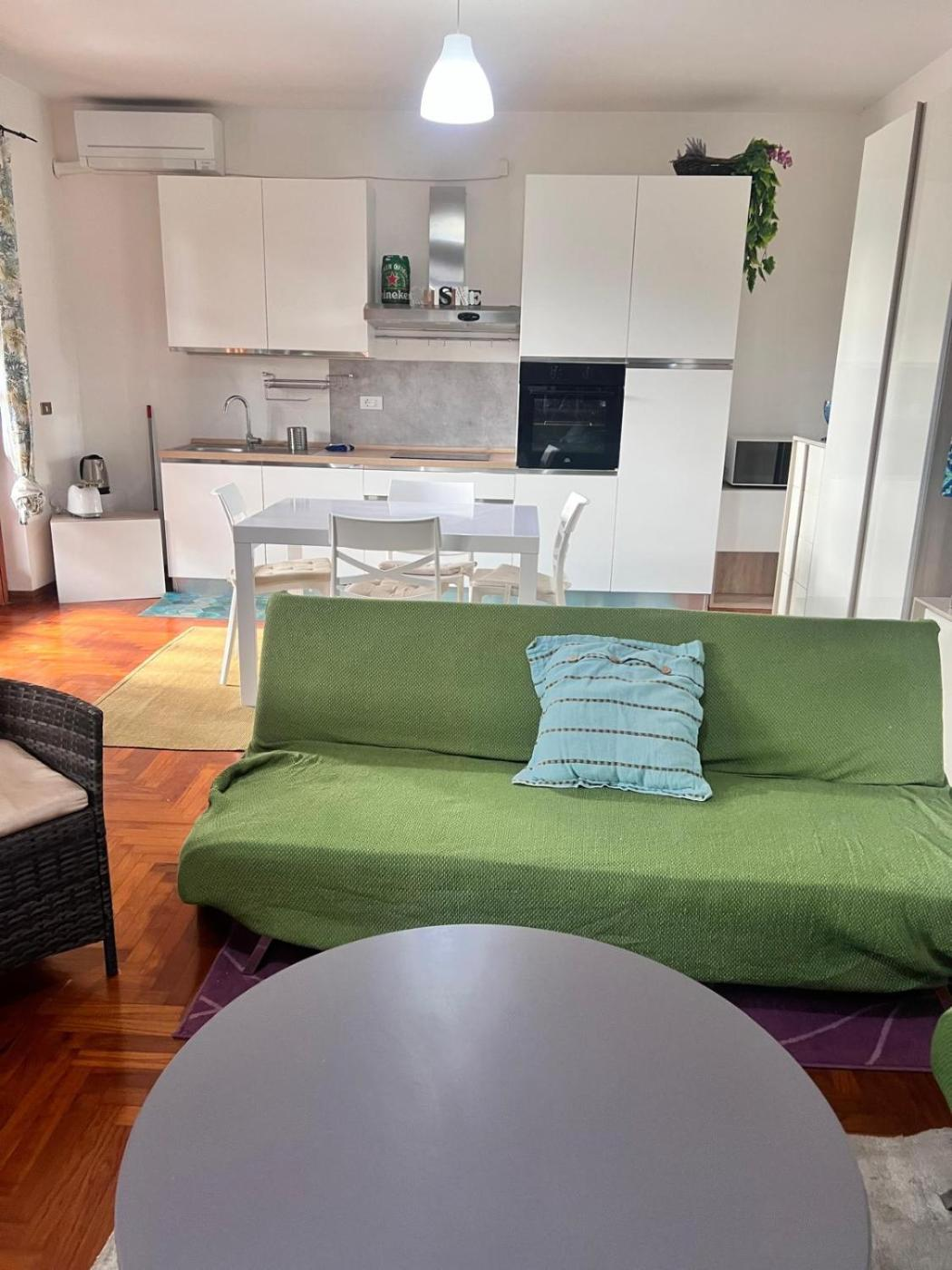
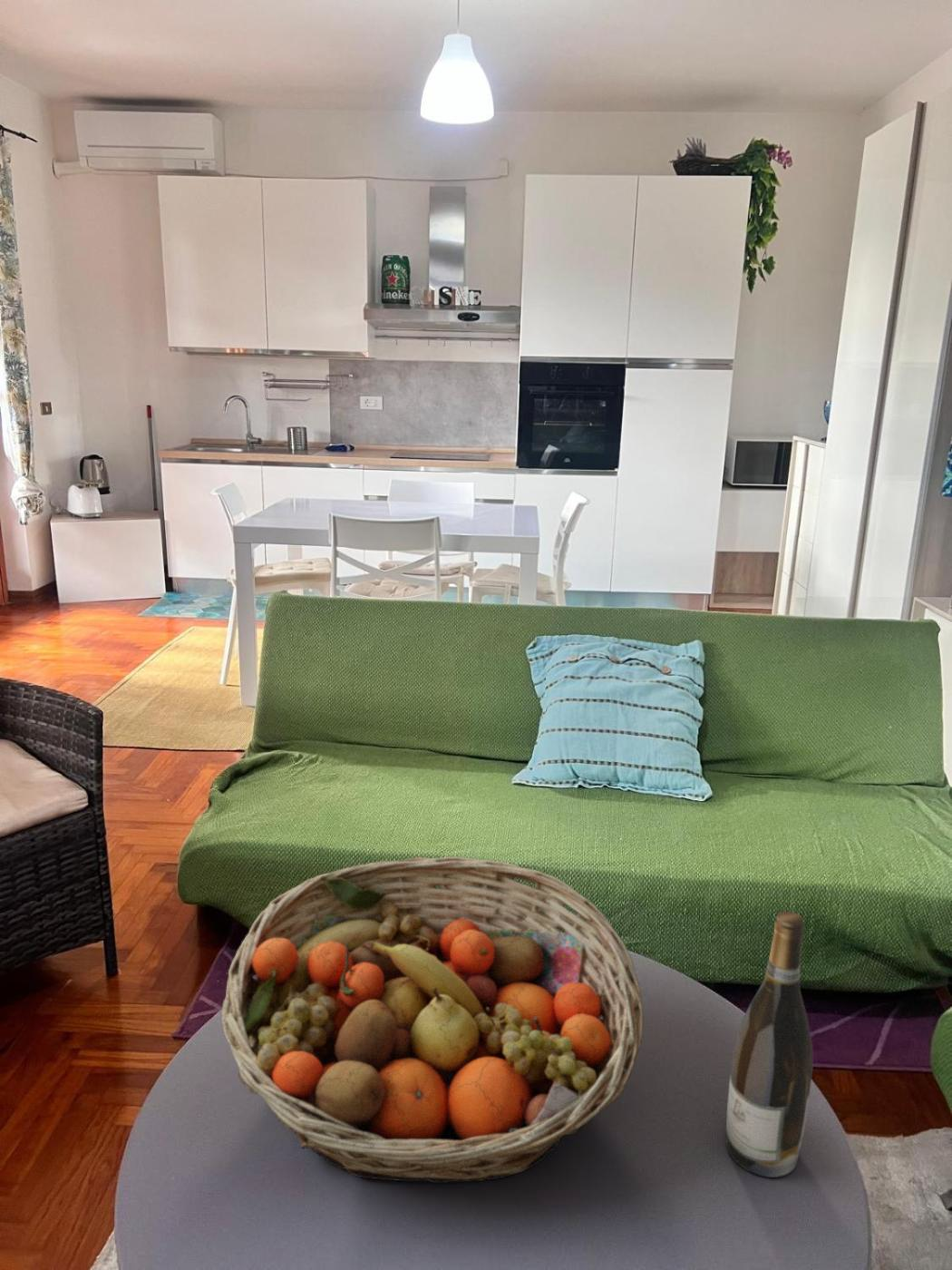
+ fruit basket [220,855,644,1184]
+ wine bottle [724,910,814,1178]
